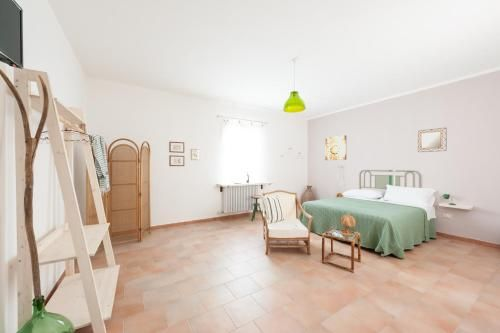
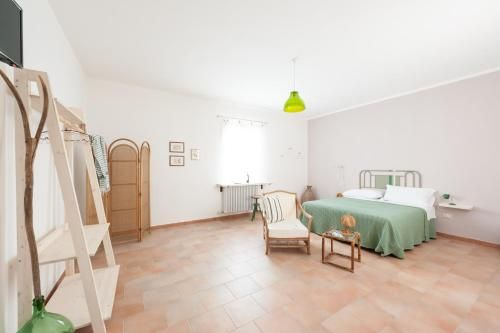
- home mirror [417,127,448,153]
- wall art [324,135,347,161]
